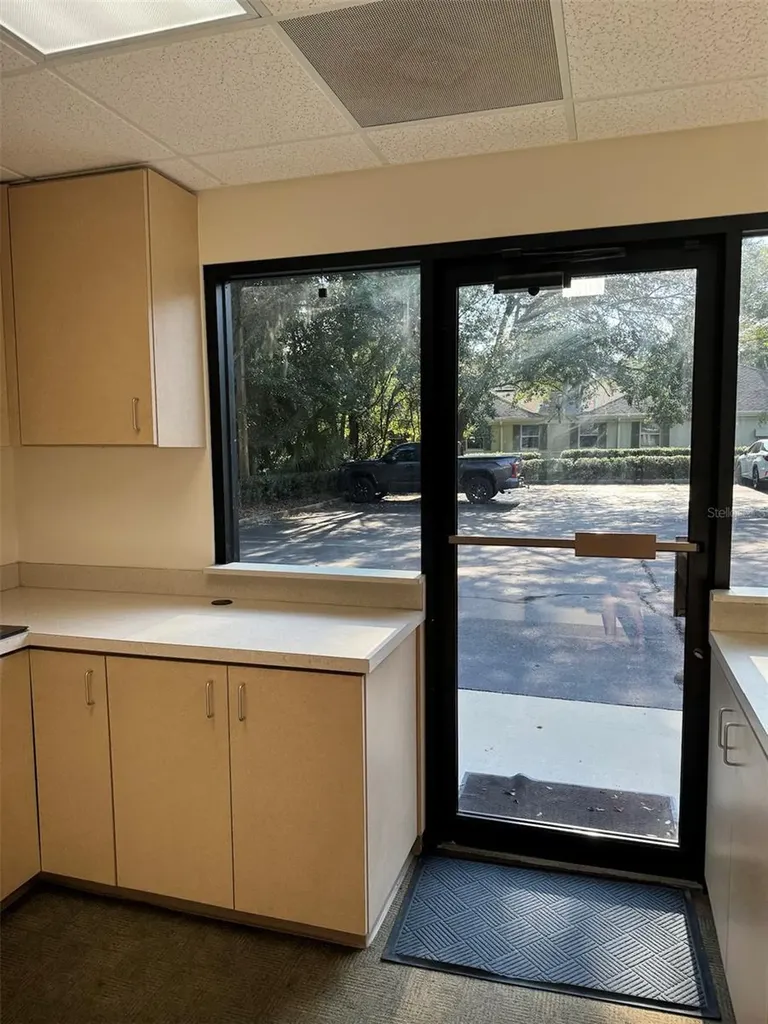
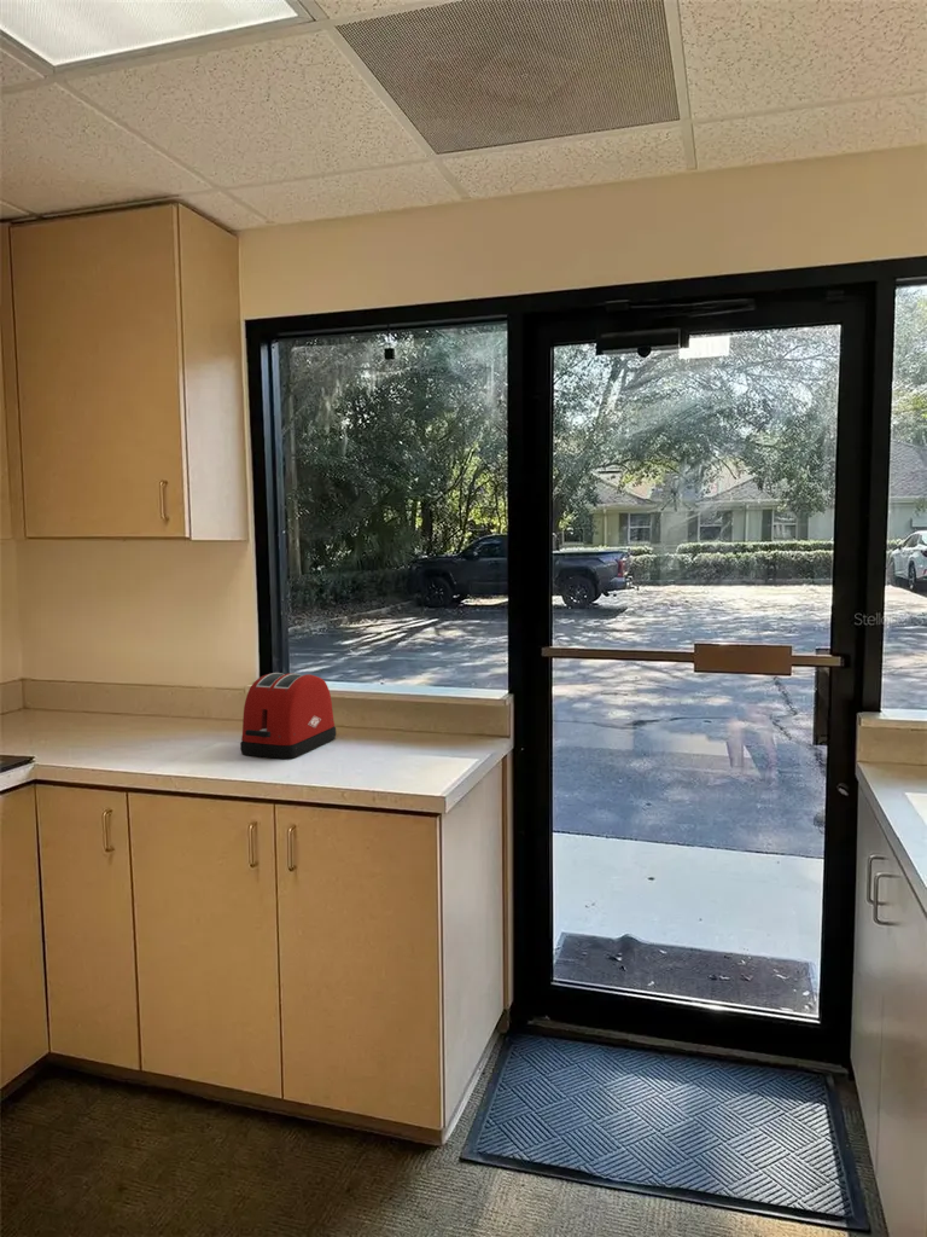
+ toaster [239,672,337,760]
